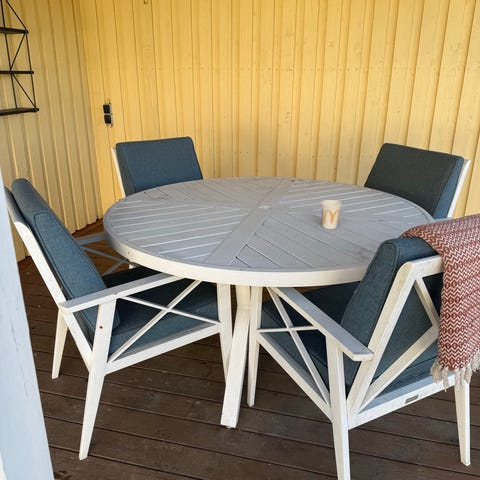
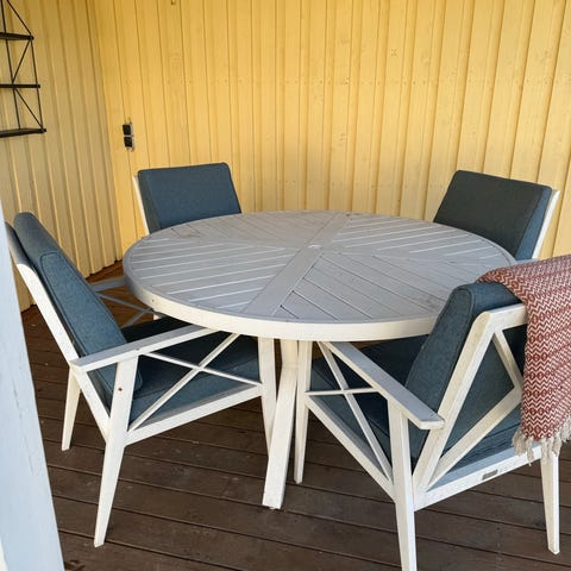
- cup [320,199,343,230]
